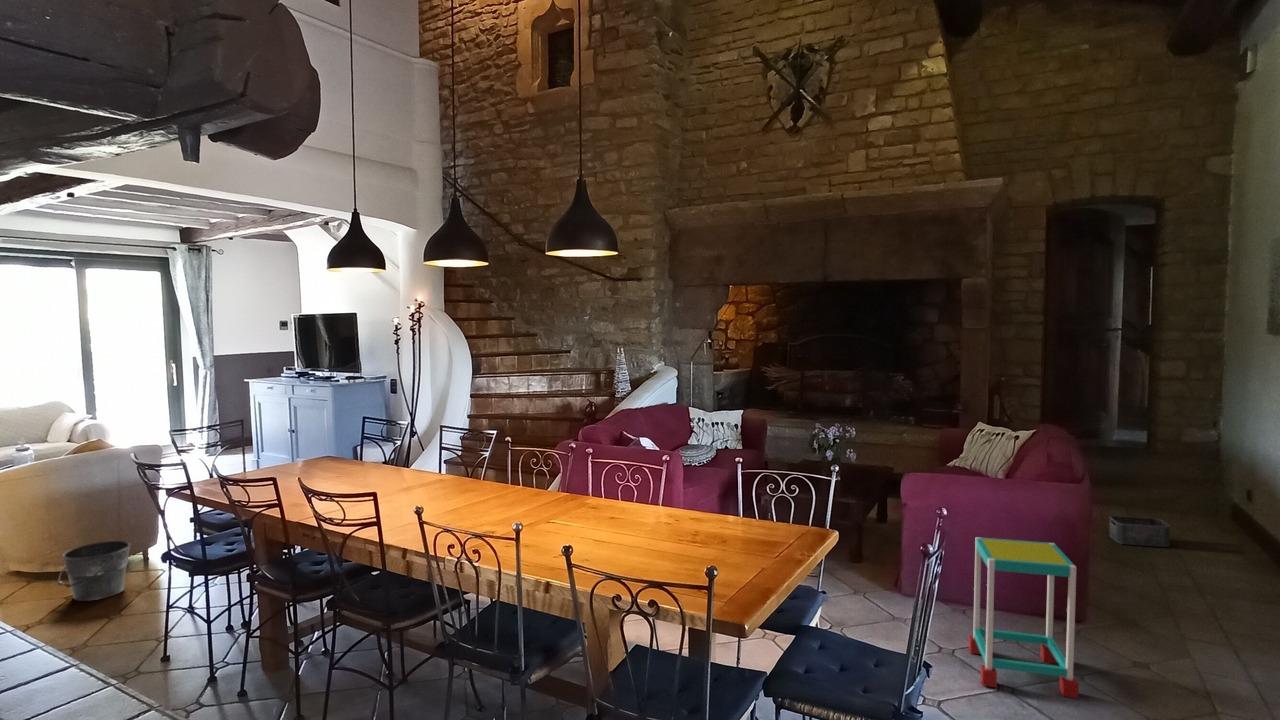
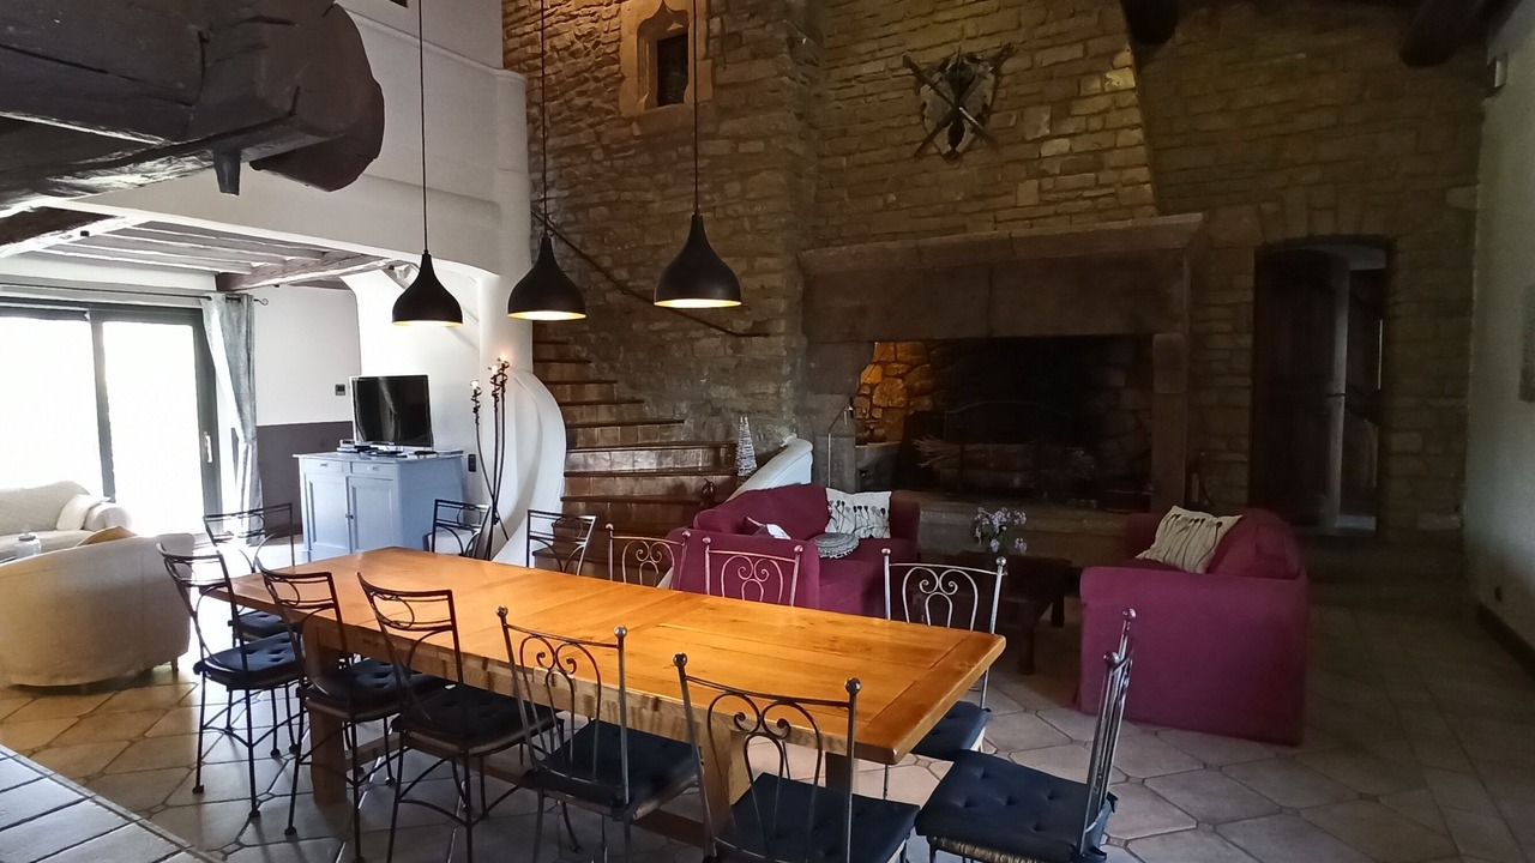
- storage bin [1108,515,1171,548]
- bucket [56,540,132,602]
- side table [968,536,1080,699]
